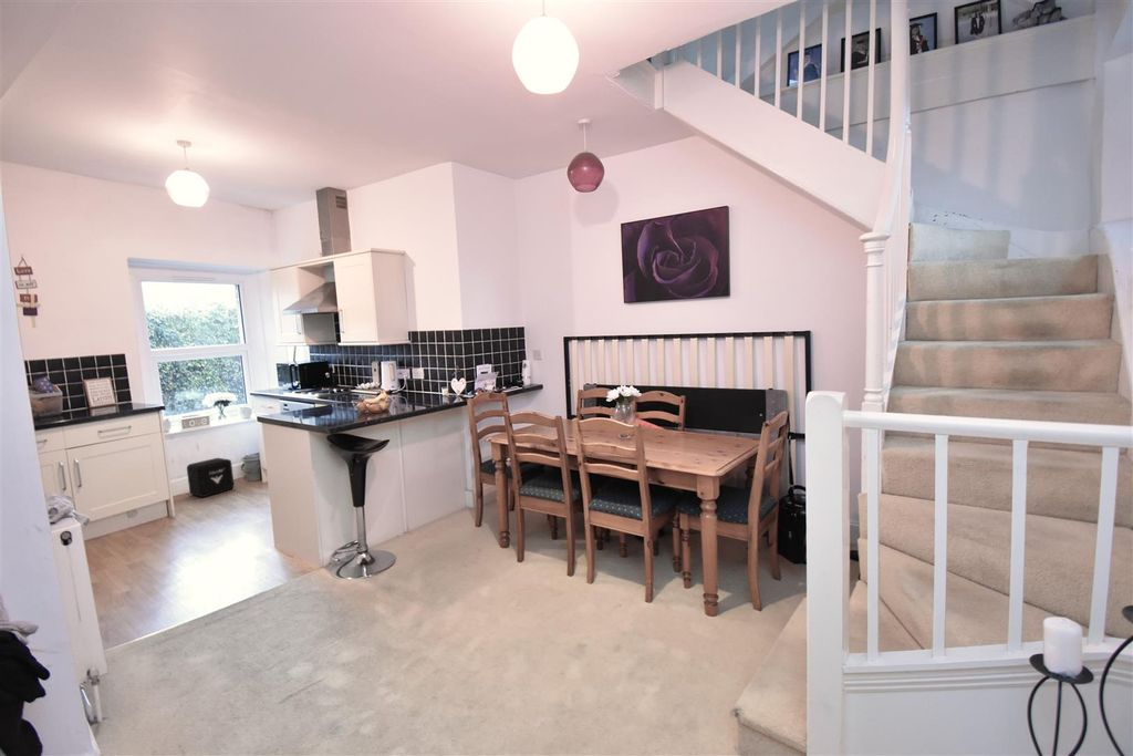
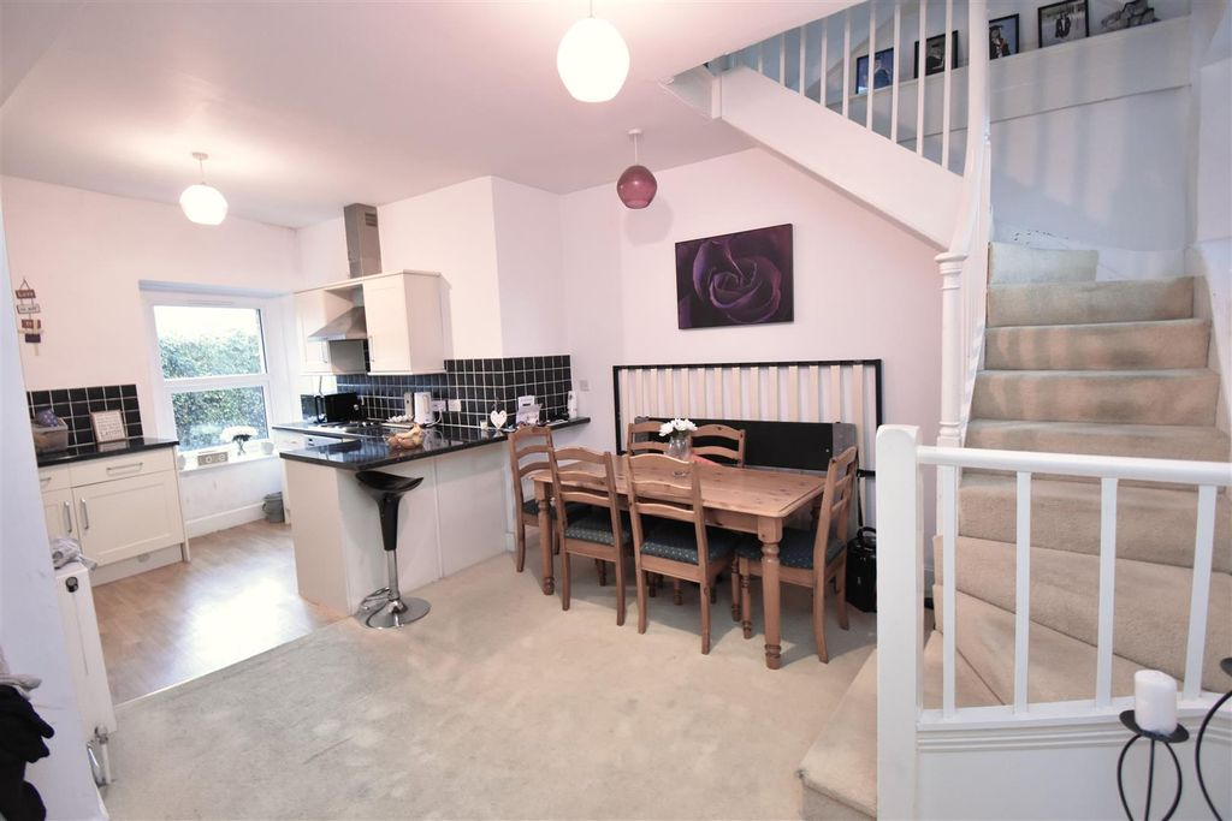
- air purifier [186,457,236,498]
